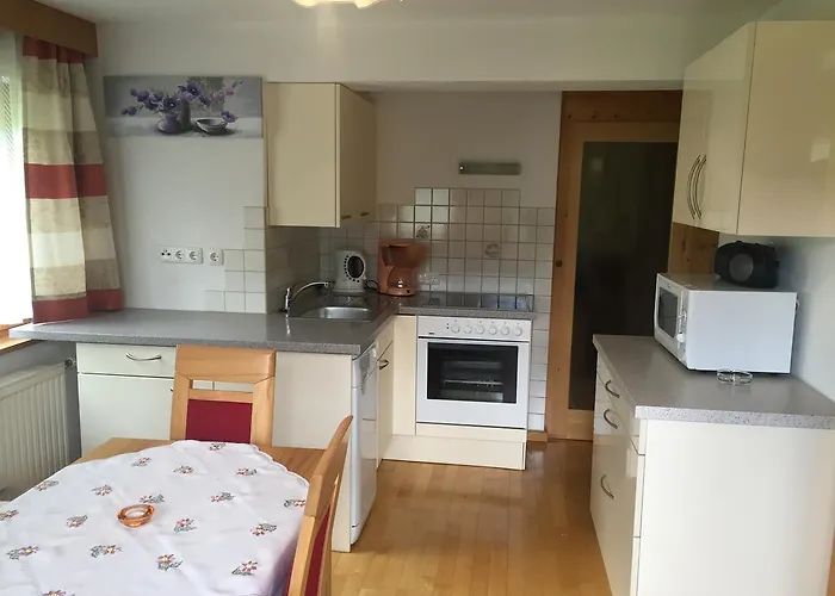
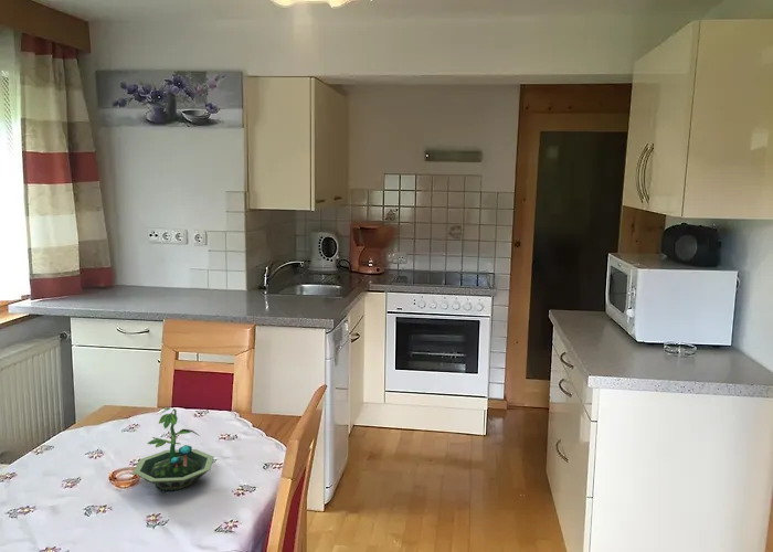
+ terrarium [131,406,215,491]
